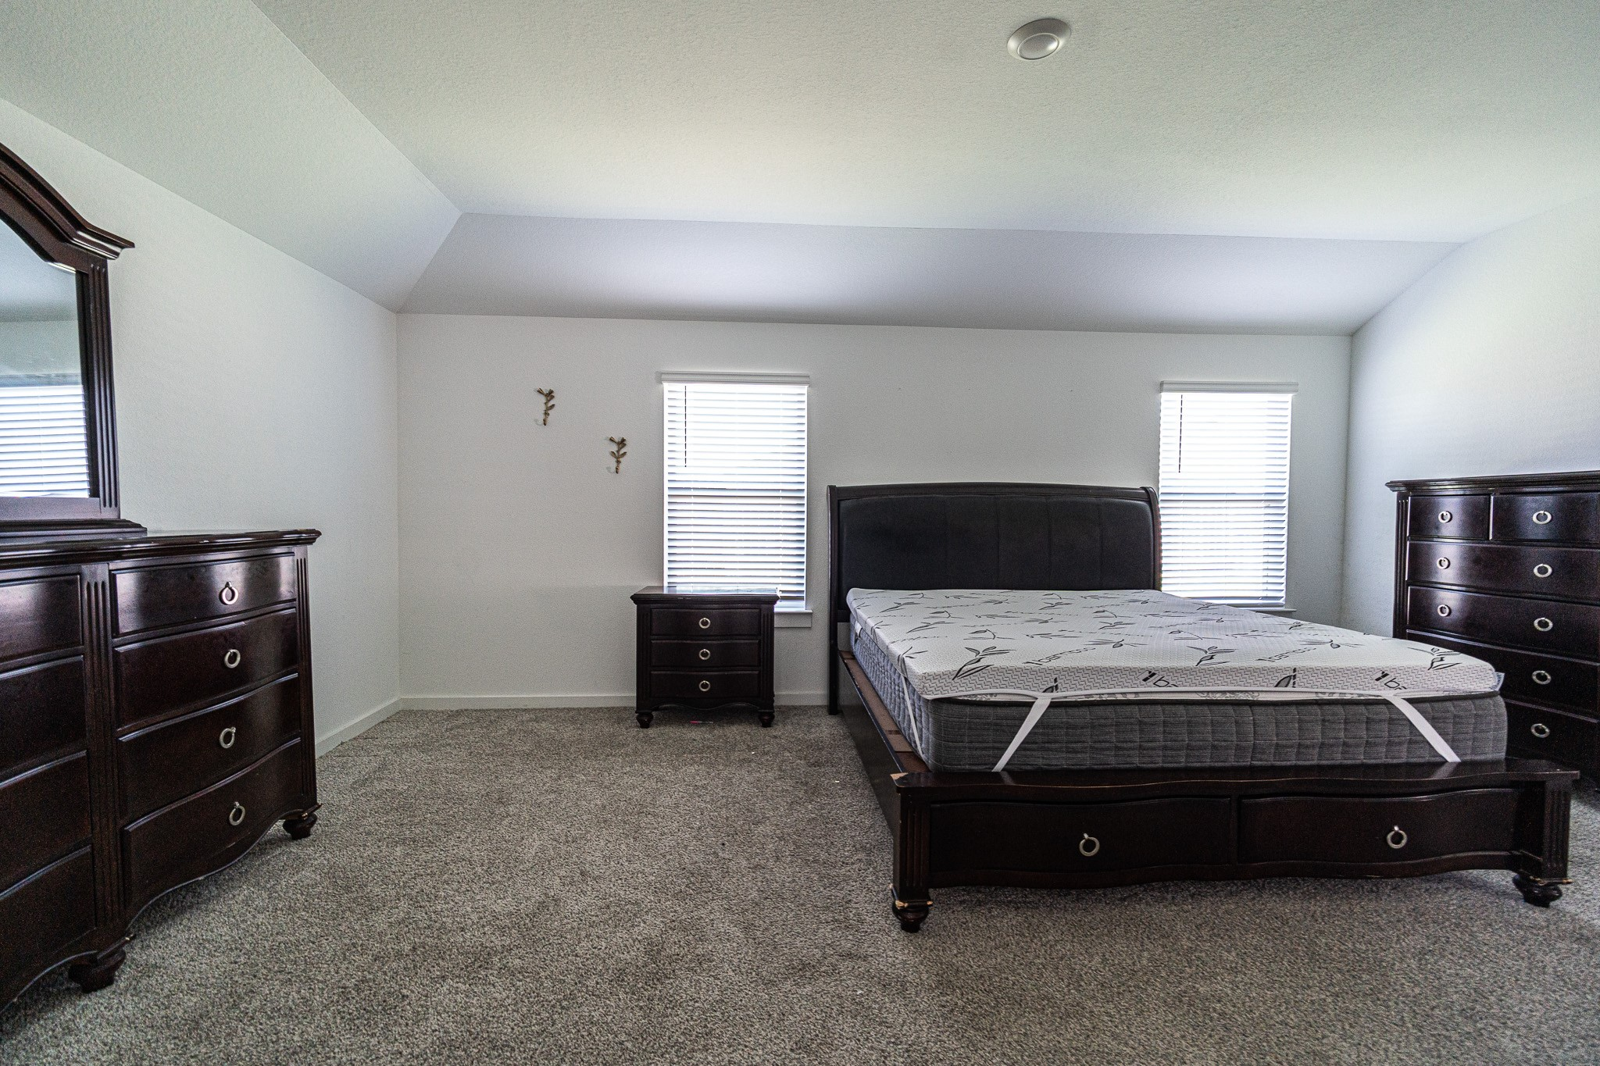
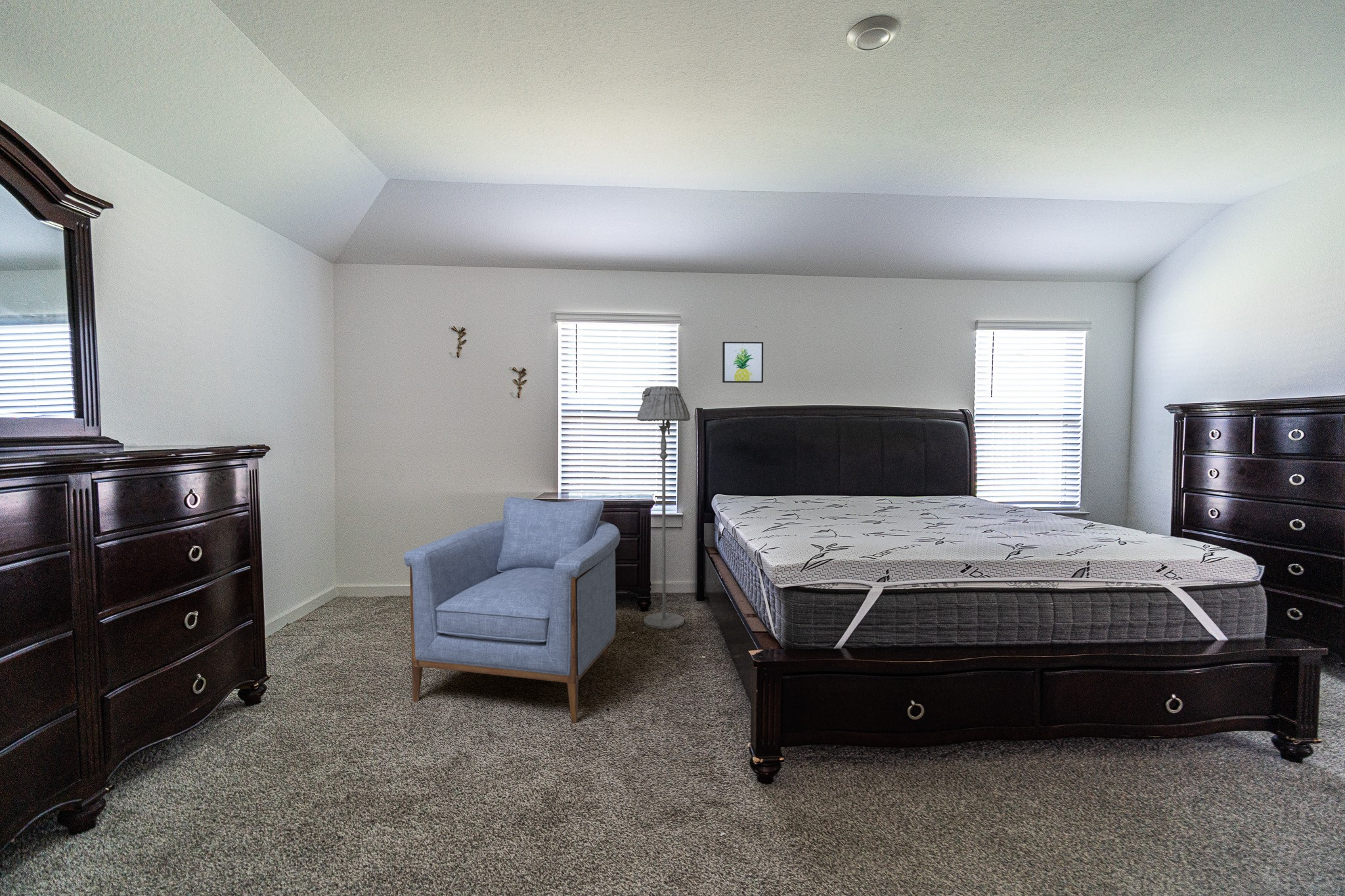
+ wall art [722,341,764,383]
+ armchair [403,496,621,723]
+ floor lamp [636,385,691,629]
